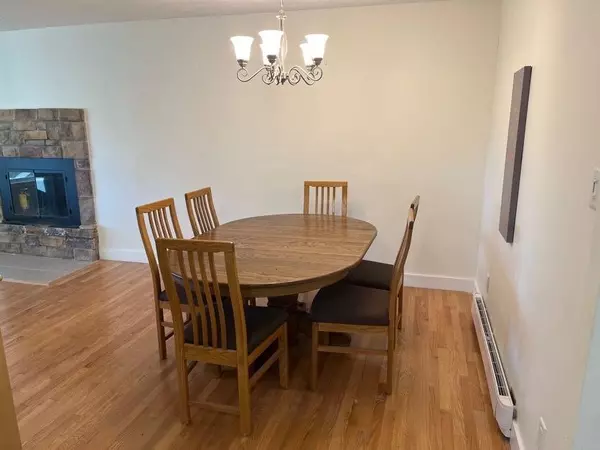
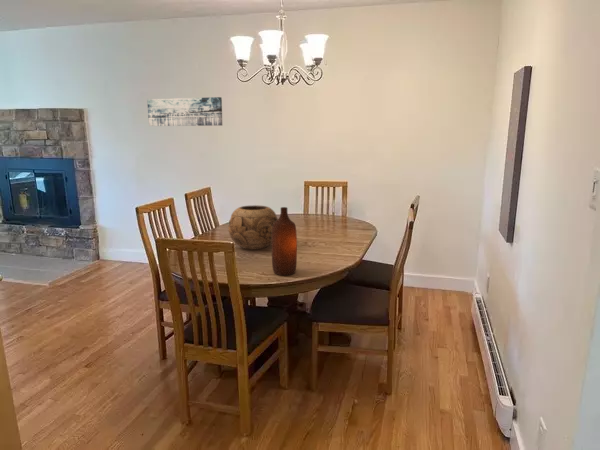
+ decorative bowl [227,204,279,251]
+ wall art [146,96,224,127]
+ bottle [271,206,298,276]
